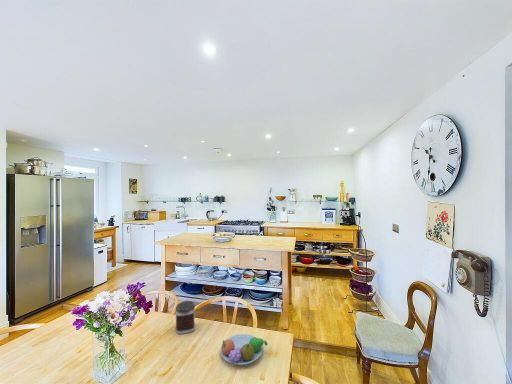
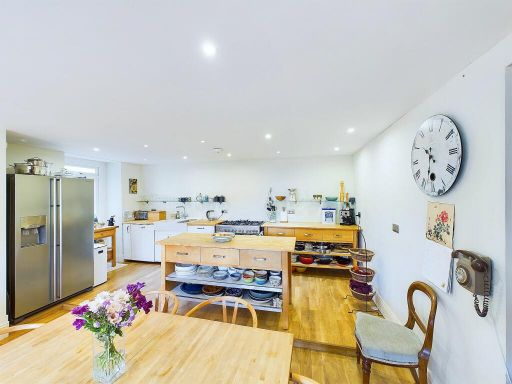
- fruit bowl [219,333,269,366]
- jar [174,300,196,335]
